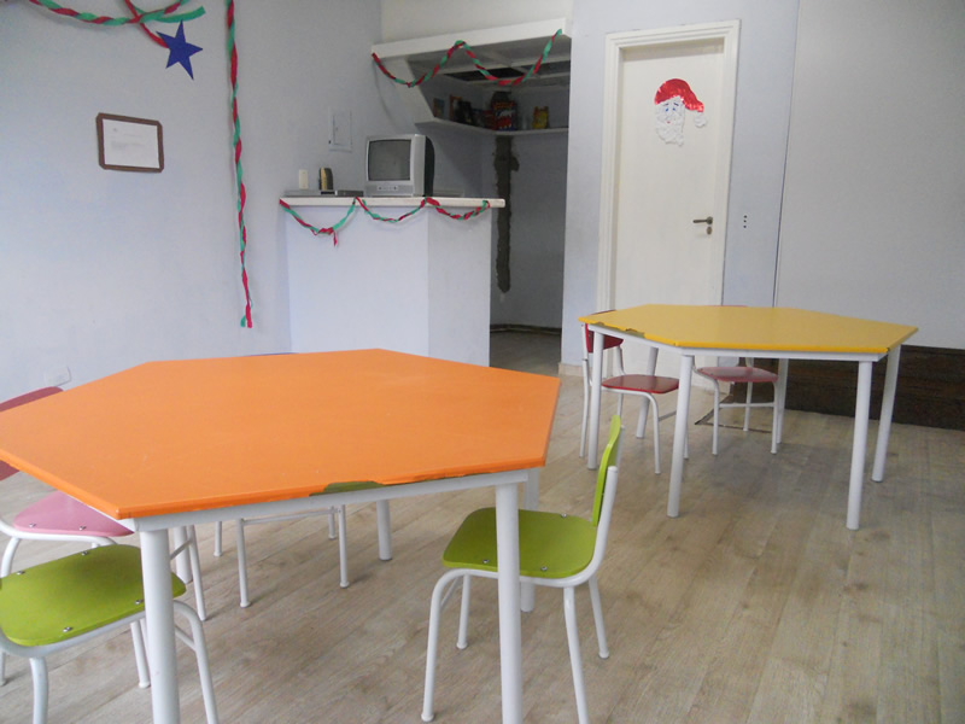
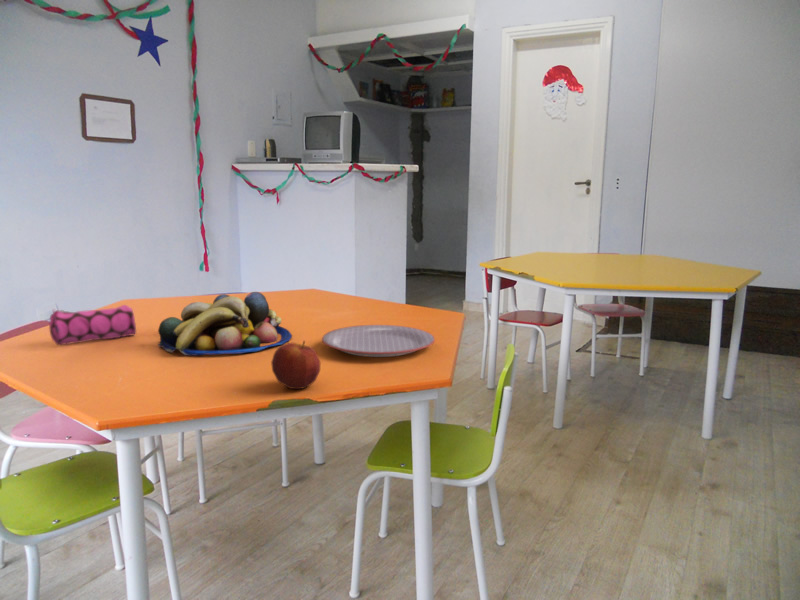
+ fruit bowl [156,291,293,356]
+ plate [321,324,436,358]
+ apple [270,340,321,390]
+ pencil case [48,304,137,346]
